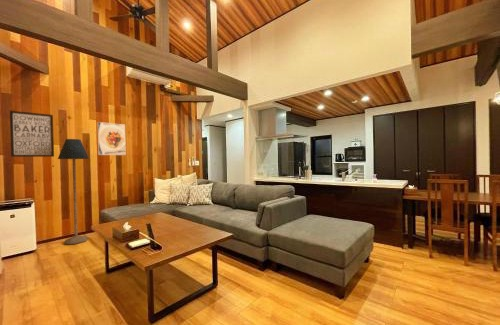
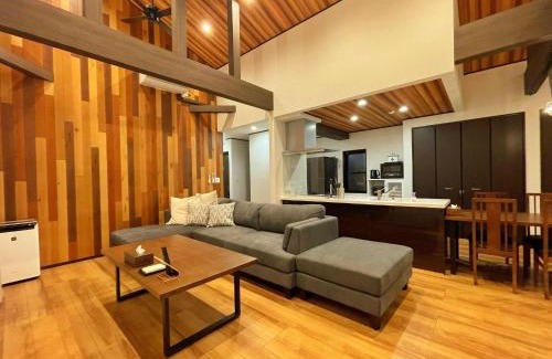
- floor lamp [57,138,90,246]
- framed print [96,121,127,156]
- wall art [9,110,55,158]
